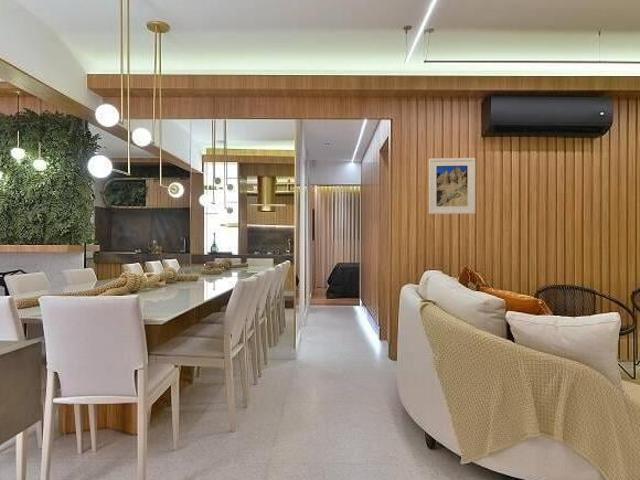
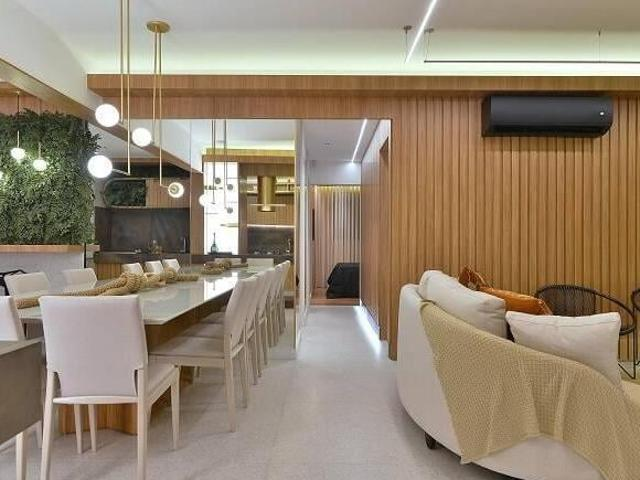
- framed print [428,157,476,215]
